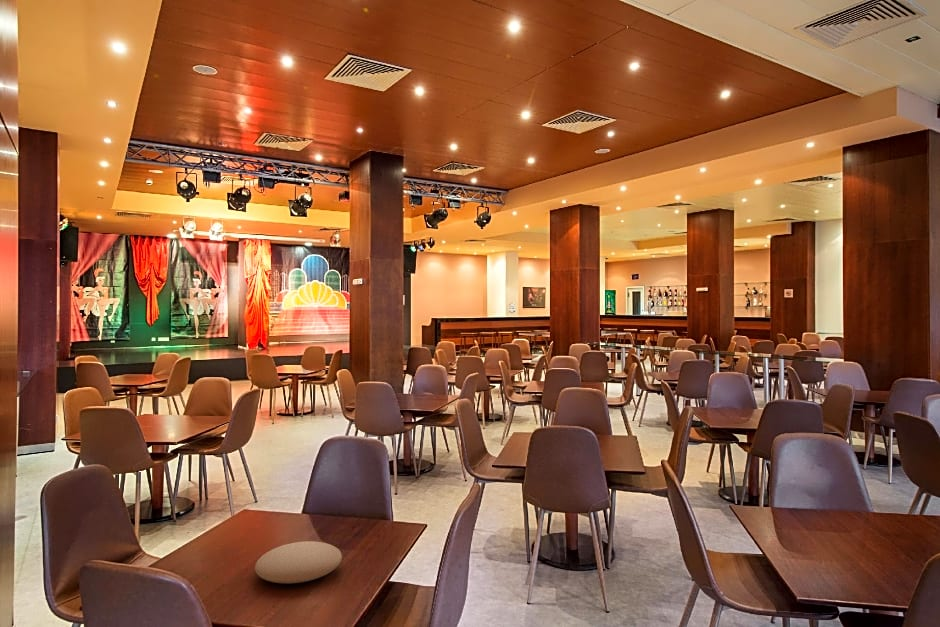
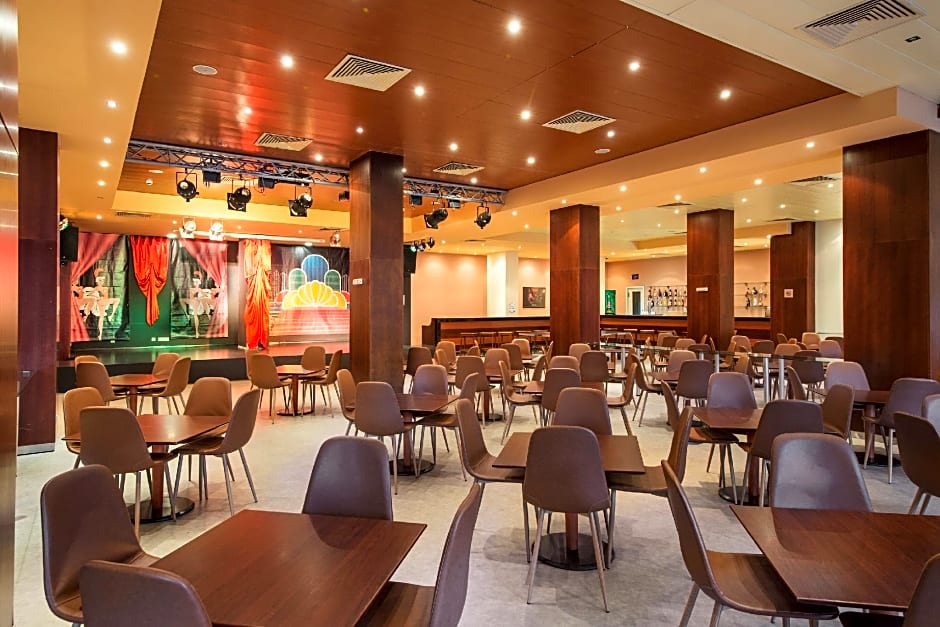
- plate [254,540,343,584]
